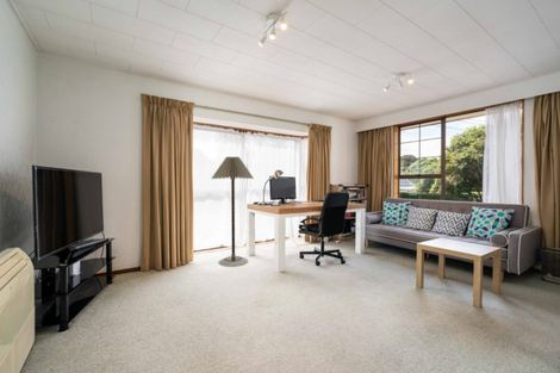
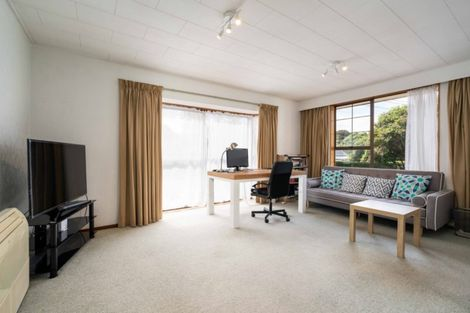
- floor lamp [211,156,255,268]
